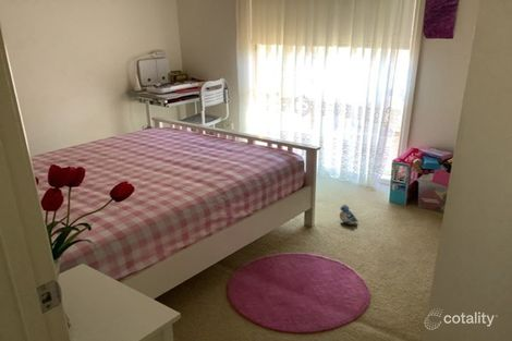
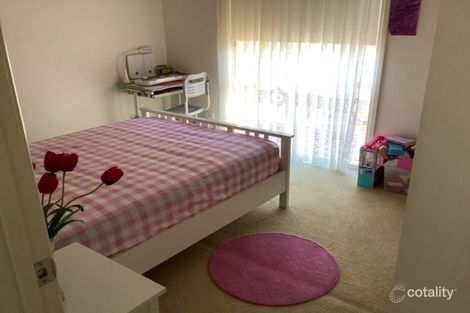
- plush toy [339,204,359,227]
